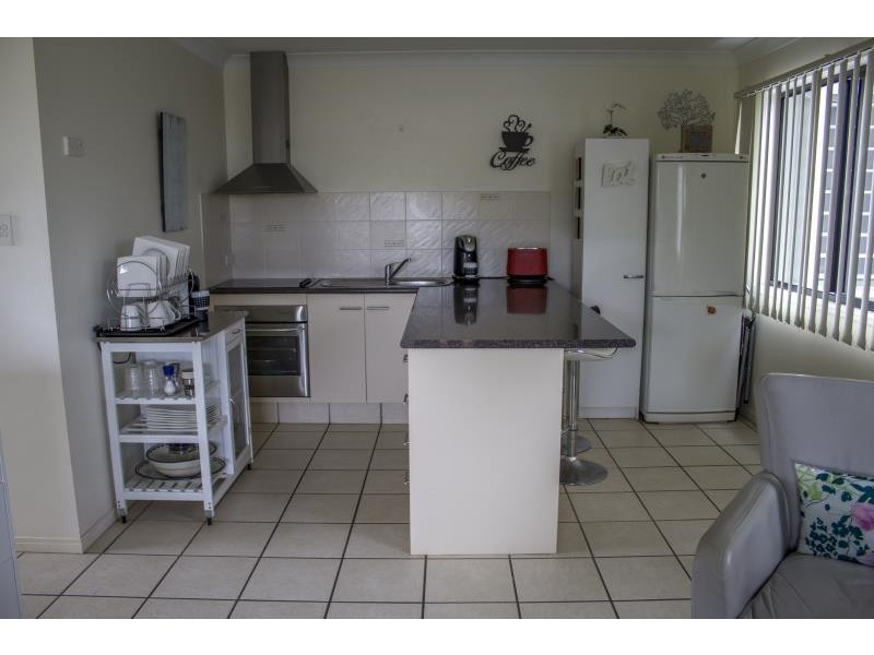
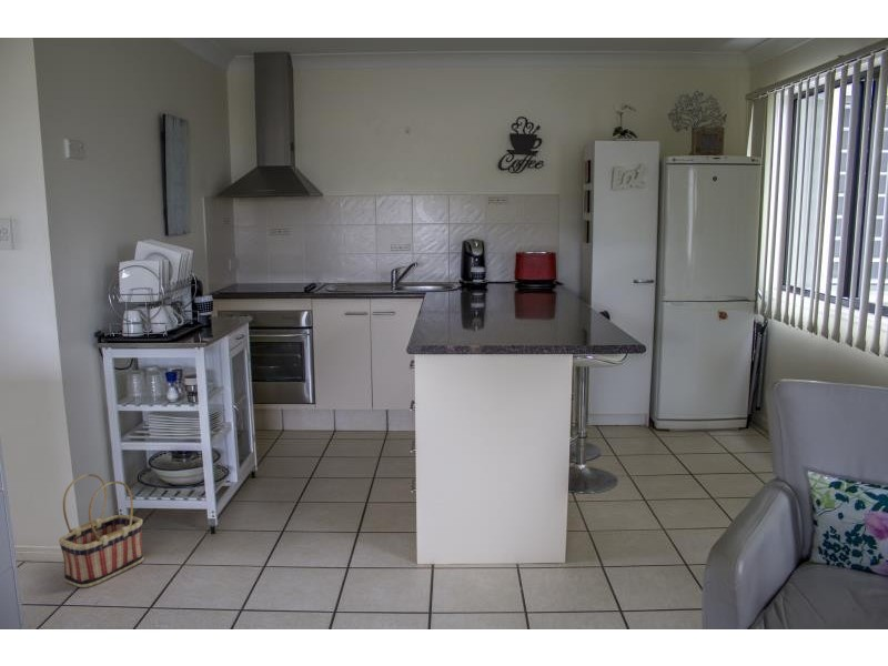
+ basket [58,473,145,588]
